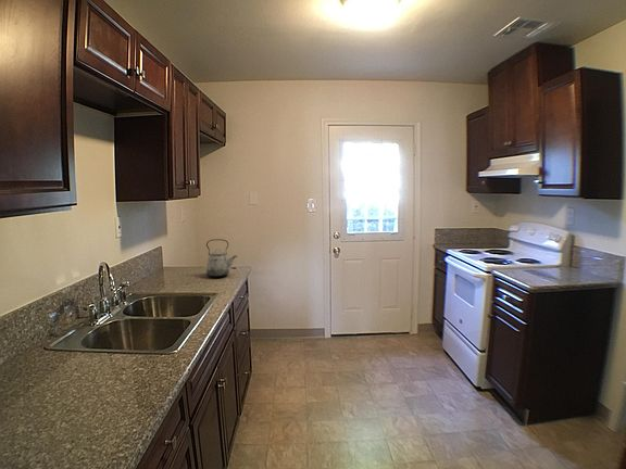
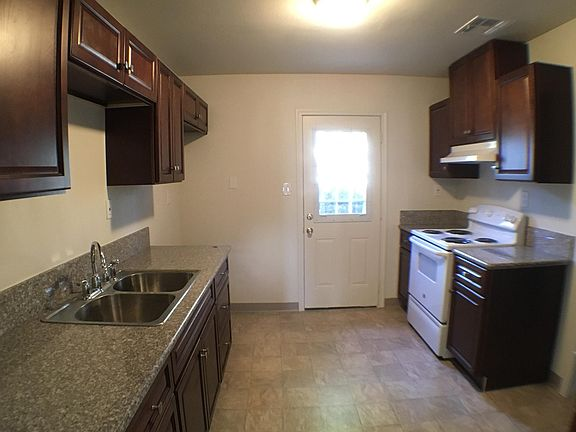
- kettle [205,238,238,278]
